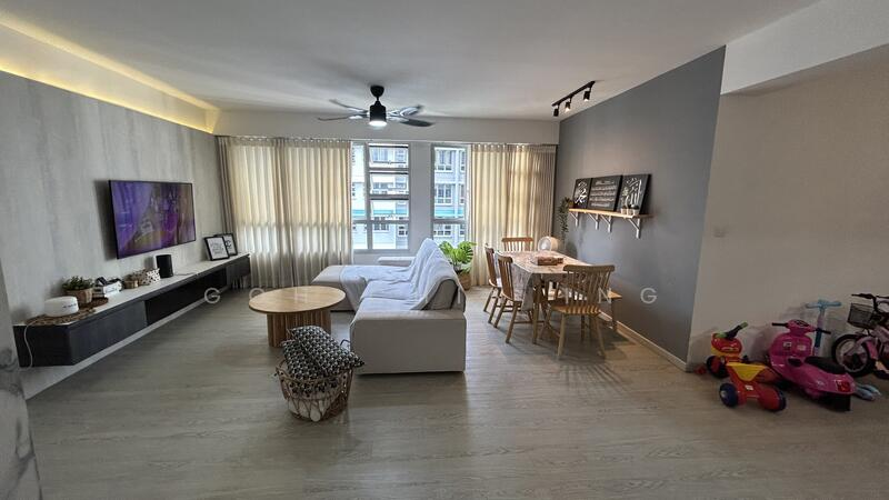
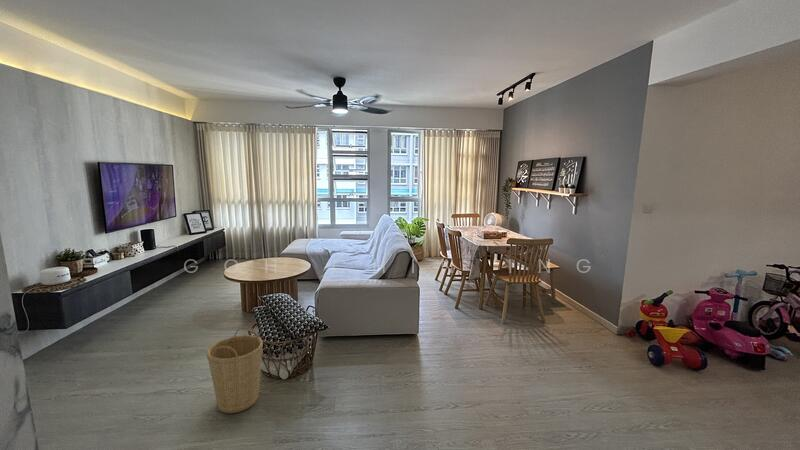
+ basket [206,326,264,414]
